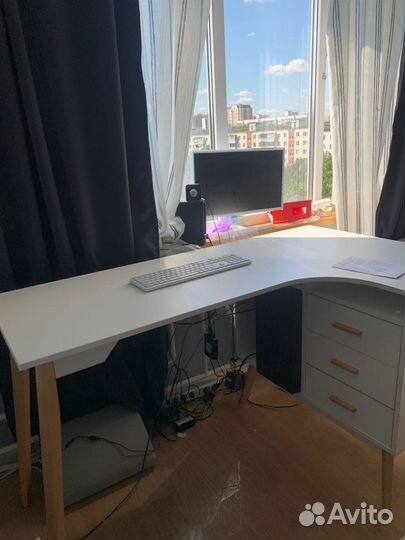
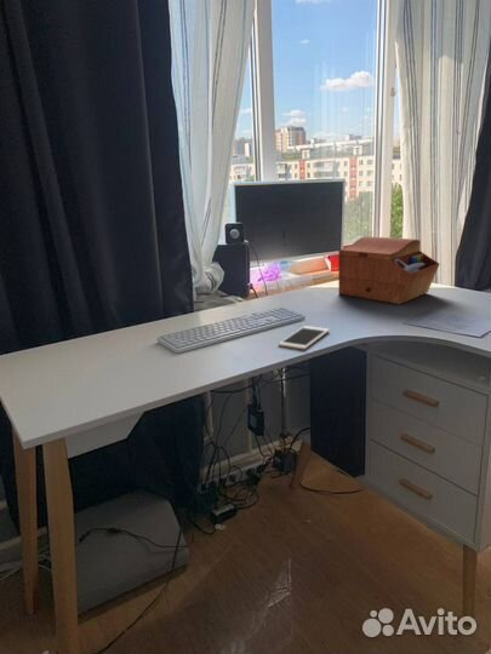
+ sewing box [337,235,440,306]
+ cell phone [278,325,331,351]
